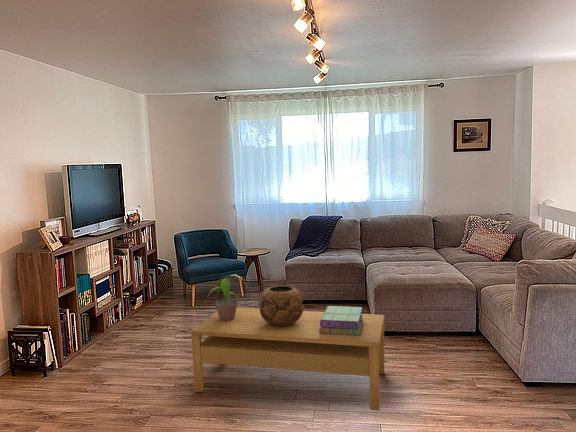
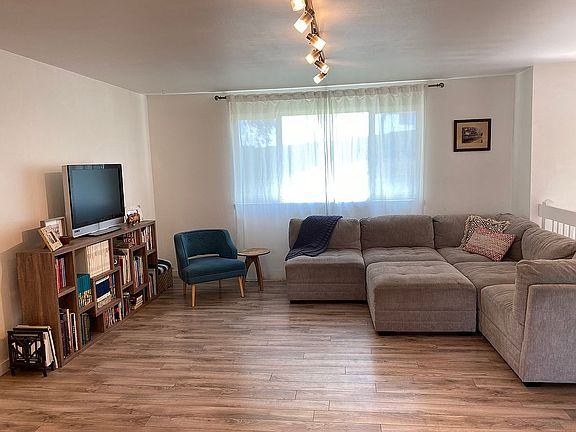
- potted plant [204,273,249,321]
- stack of books [319,305,364,335]
- coffee table [190,307,386,411]
- decorative bowl [258,285,305,327]
